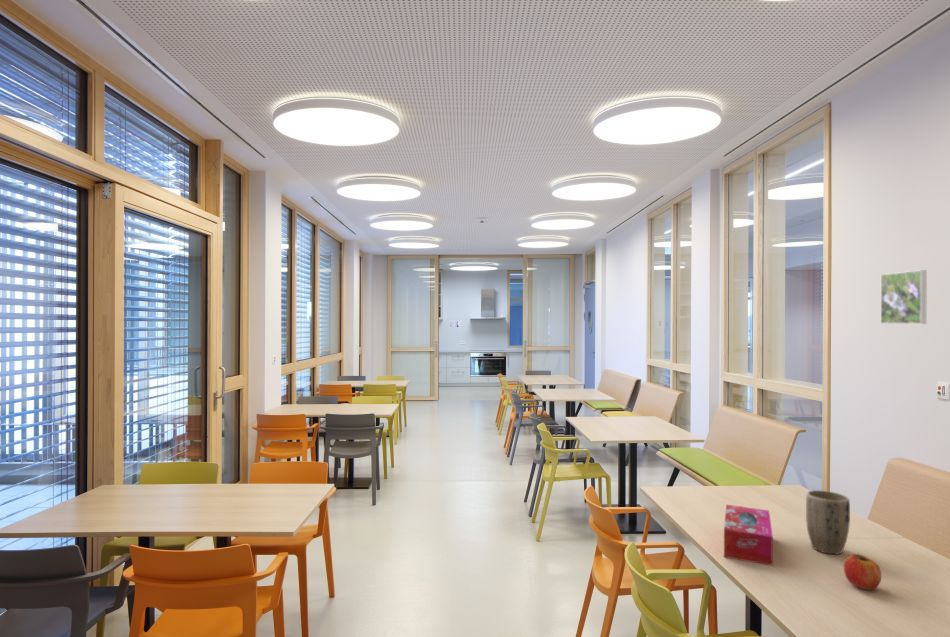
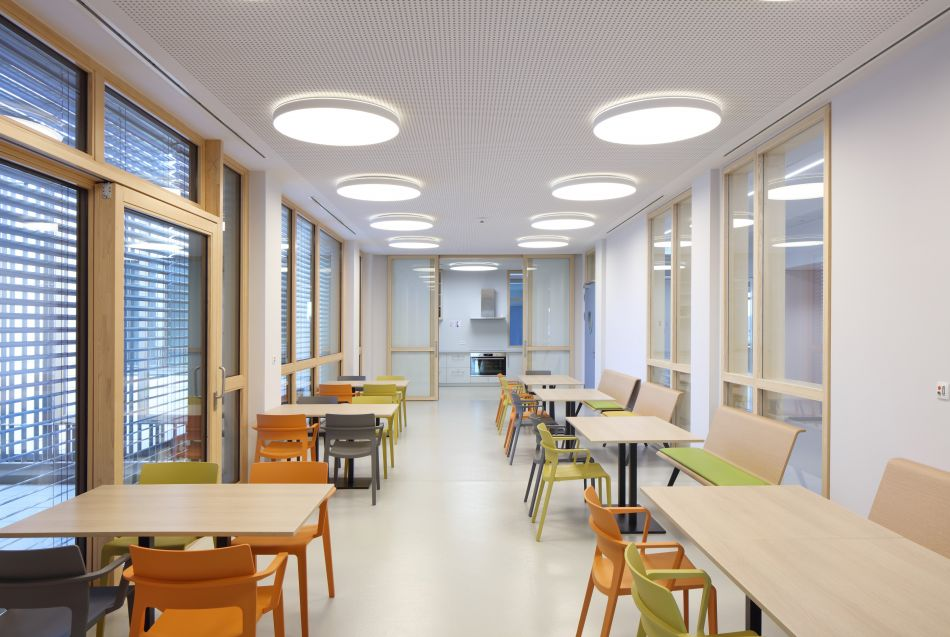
- tissue box [723,503,774,567]
- fruit [843,553,882,591]
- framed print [880,269,928,325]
- plant pot [805,489,851,555]
